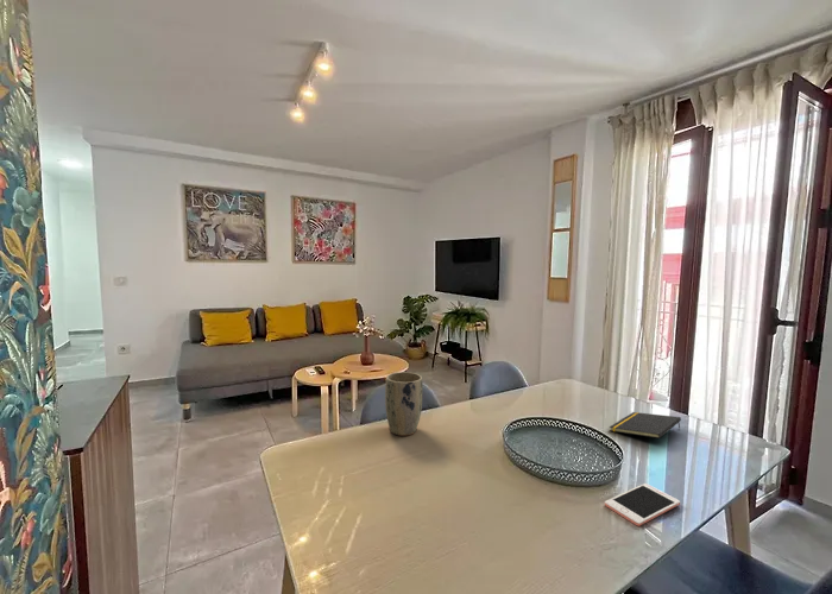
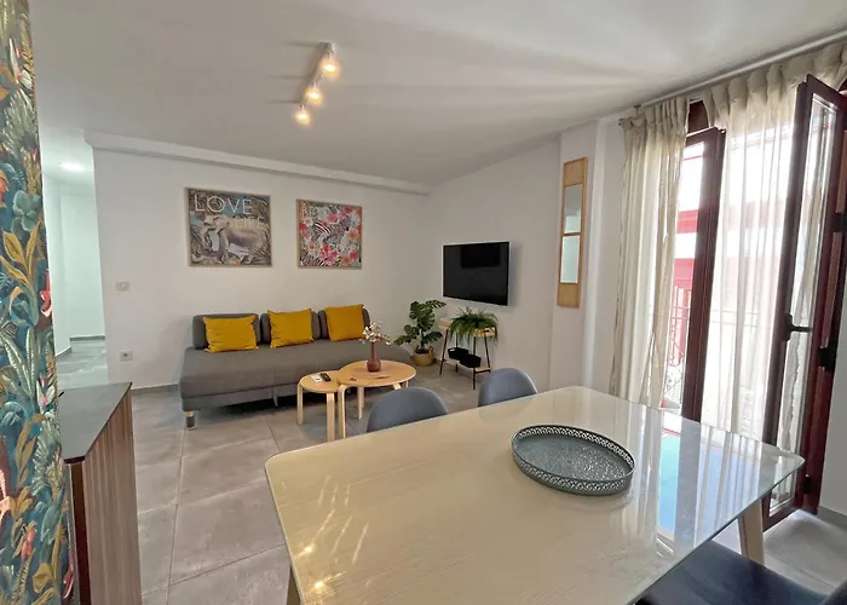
- notepad [609,411,682,440]
- cell phone [604,482,681,527]
- plant pot [384,371,423,437]
